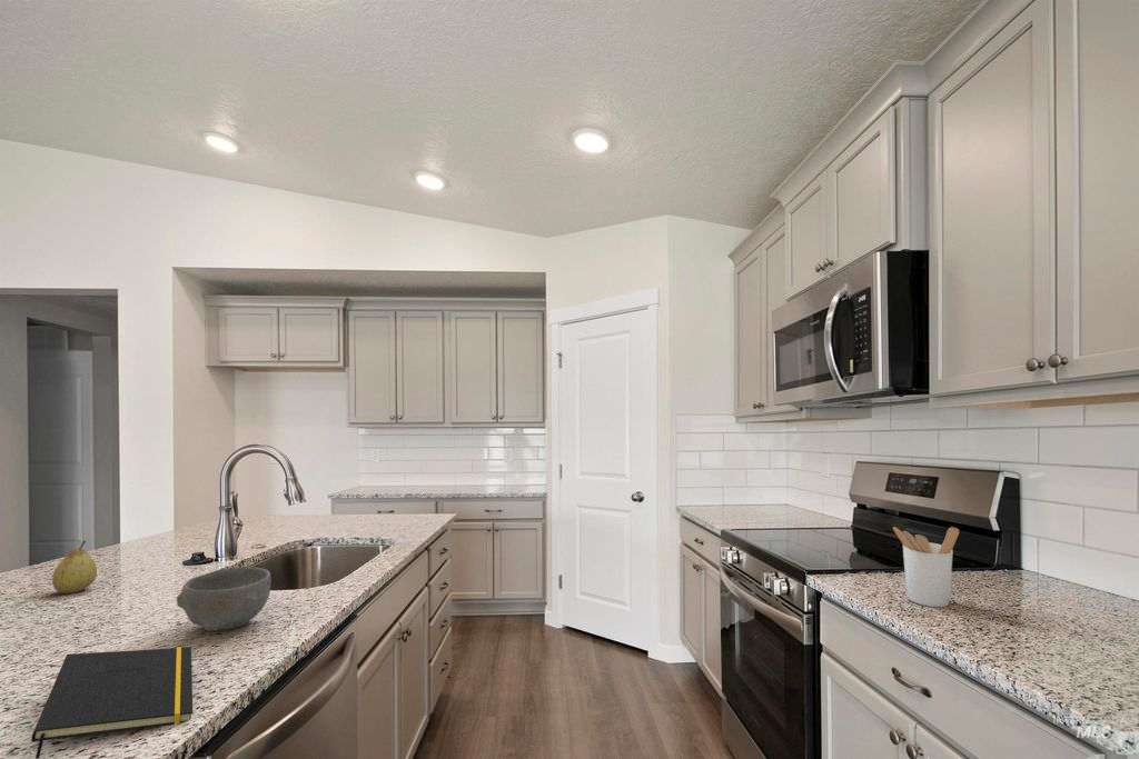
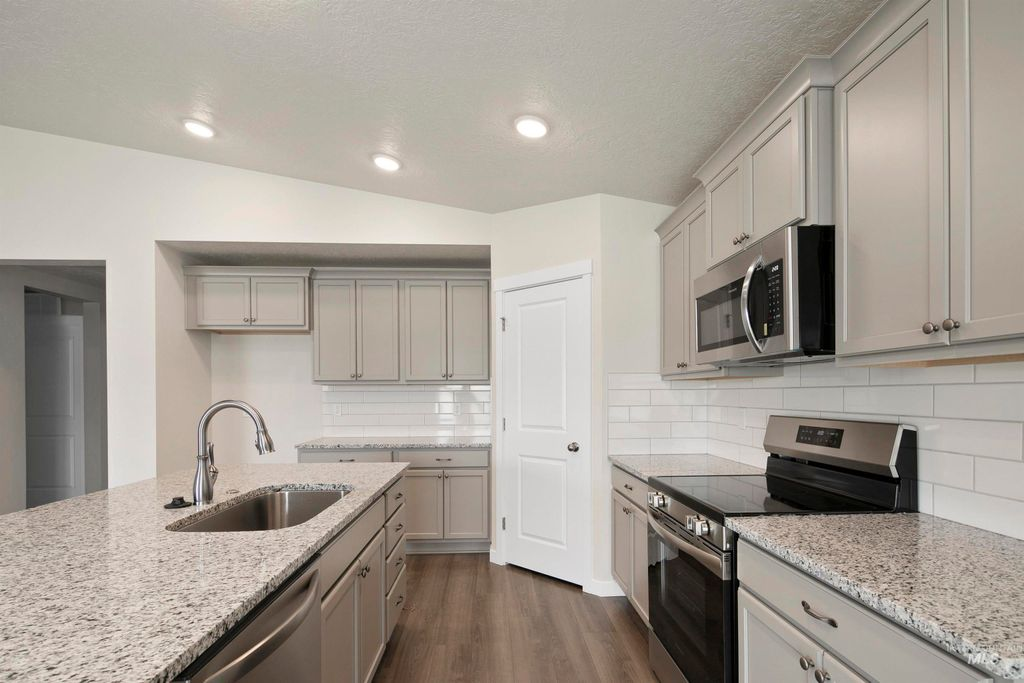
- utensil holder [892,526,960,608]
- notepad [30,646,194,759]
- bowl [176,566,273,632]
- fruit [51,540,98,595]
